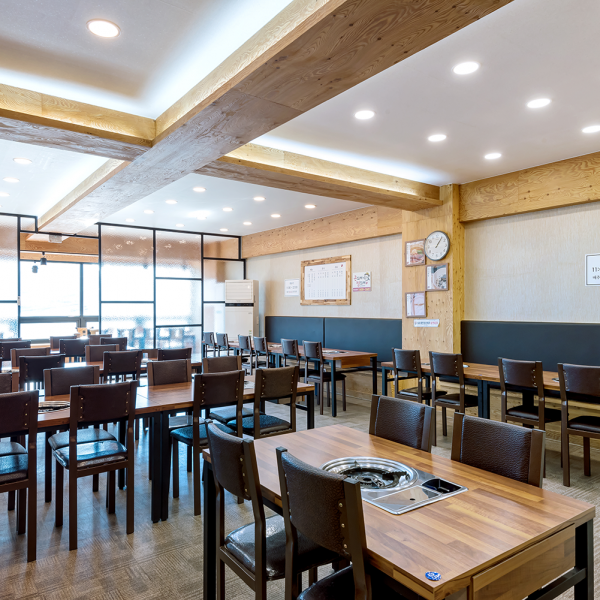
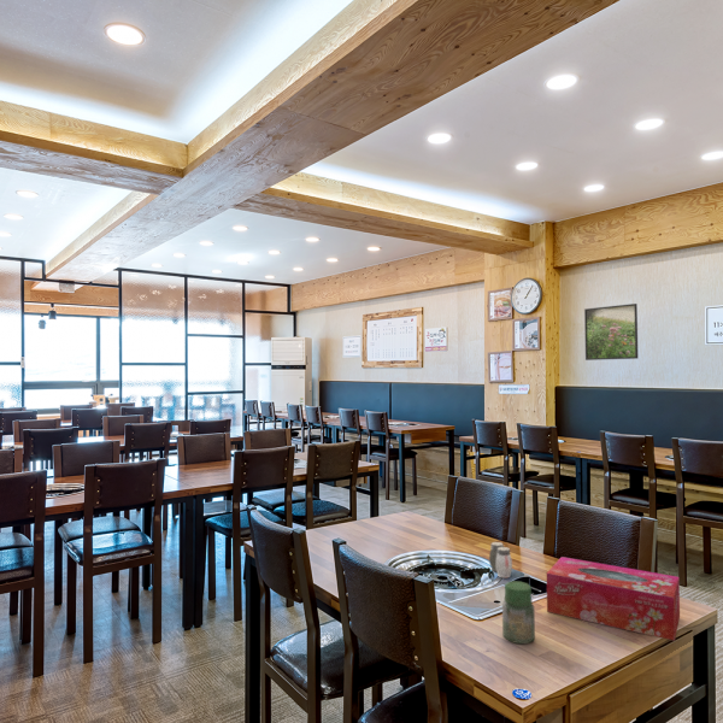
+ salt and pepper shaker [488,541,513,578]
+ tissue box [546,556,681,642]
+ jar [501,580,536,645]
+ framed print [583,302,639,362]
